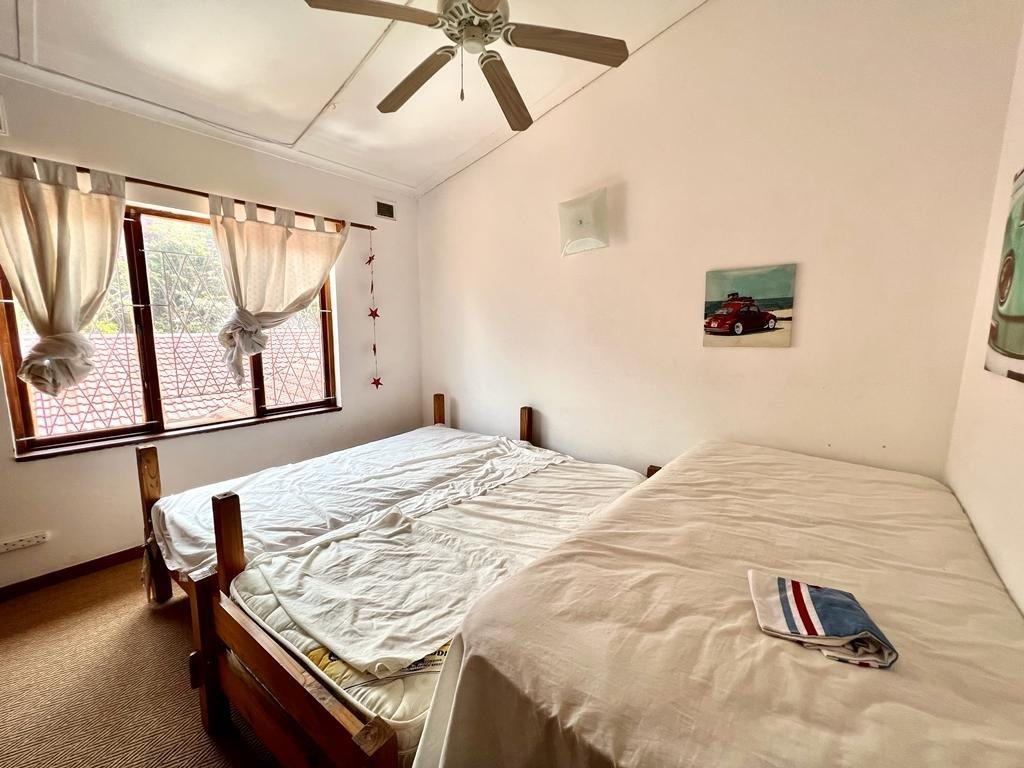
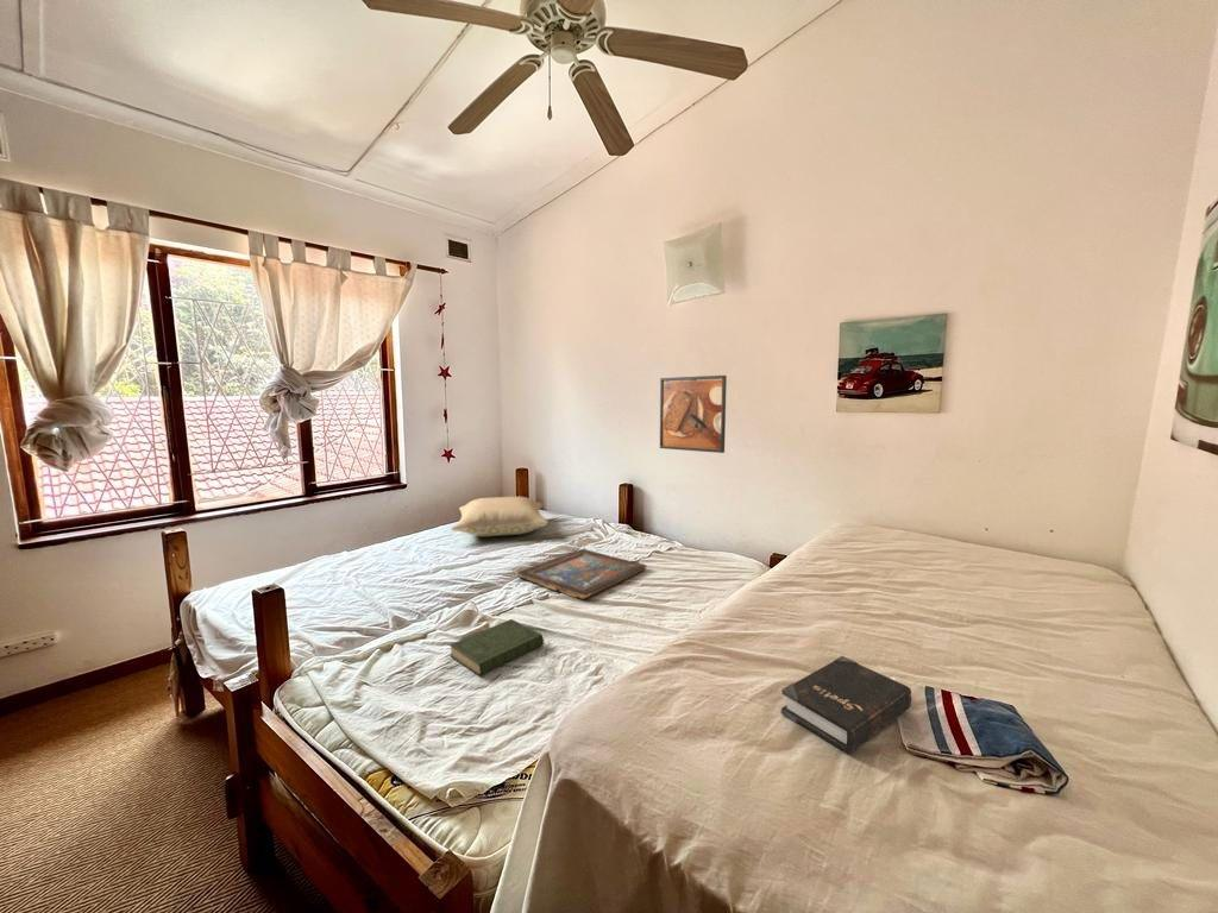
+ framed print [659,374,728,454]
+ book [448,618,545,676]
+ hardback book [780,655,912,755]
+ pillow [450,496,550,537]
+ tray [515,548,648,600]
